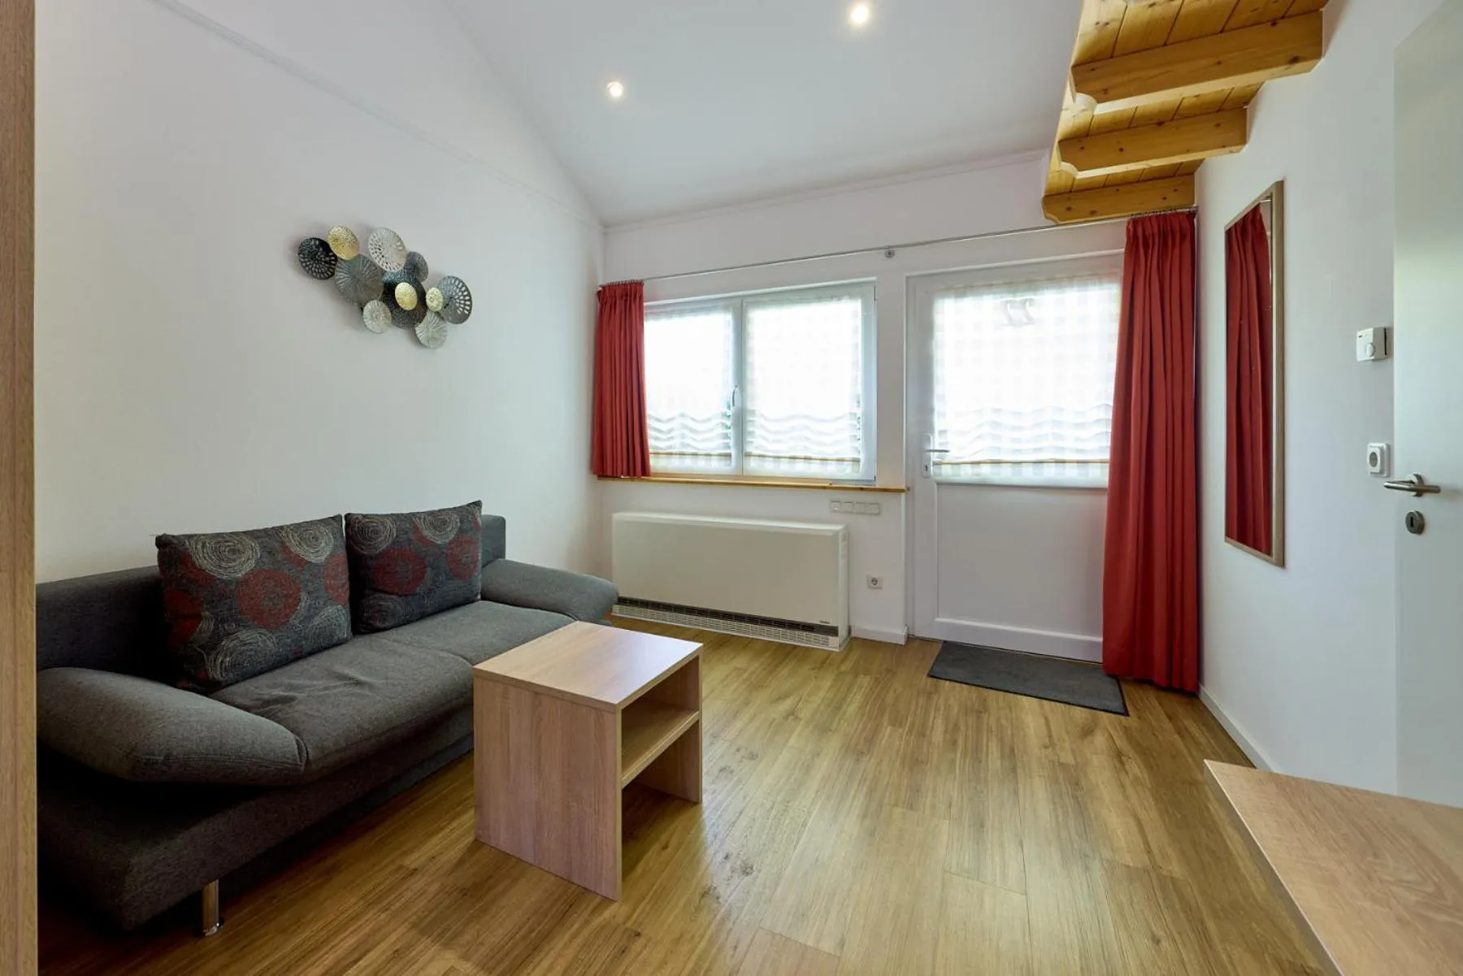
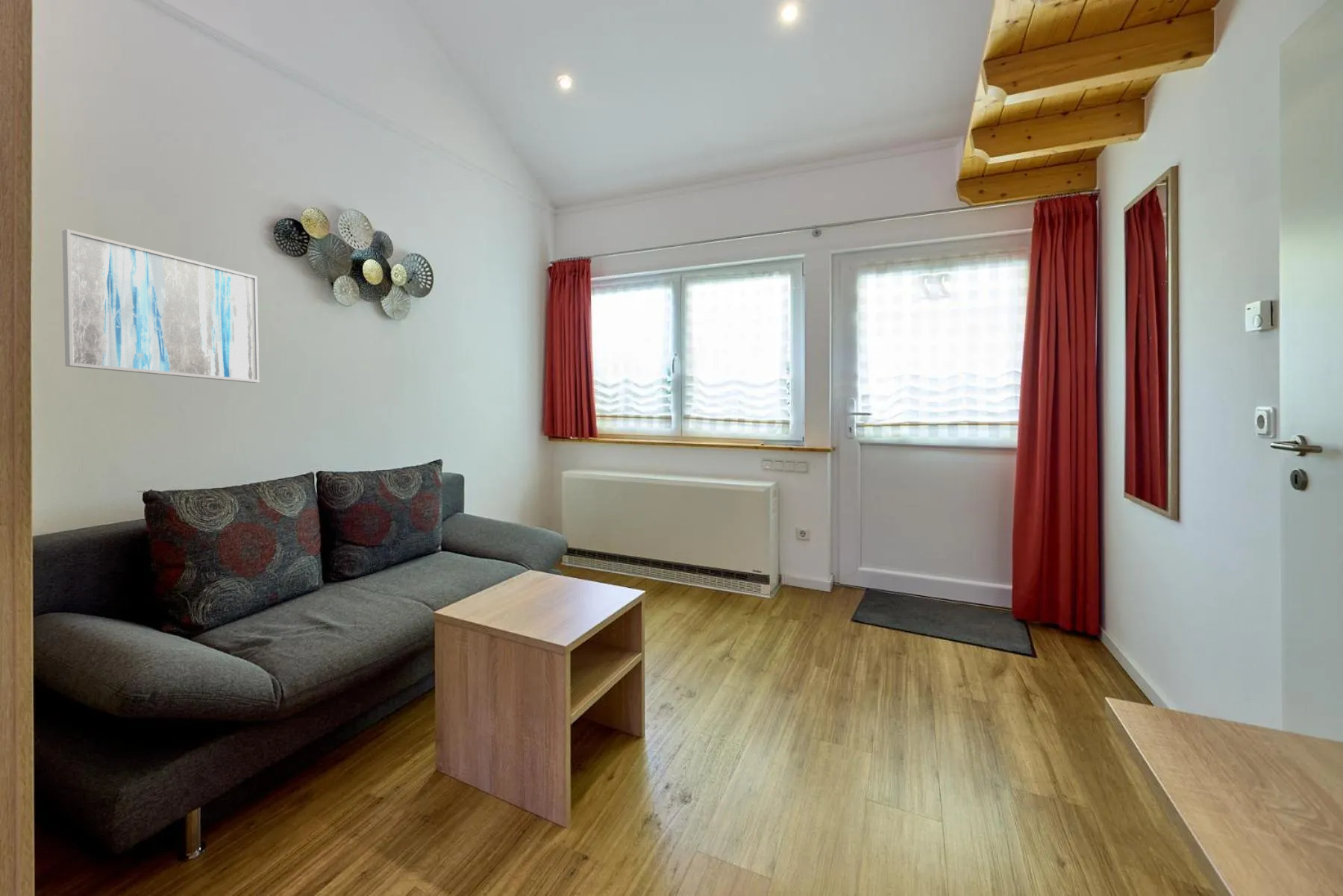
+ wall art [61,228,260,383]
